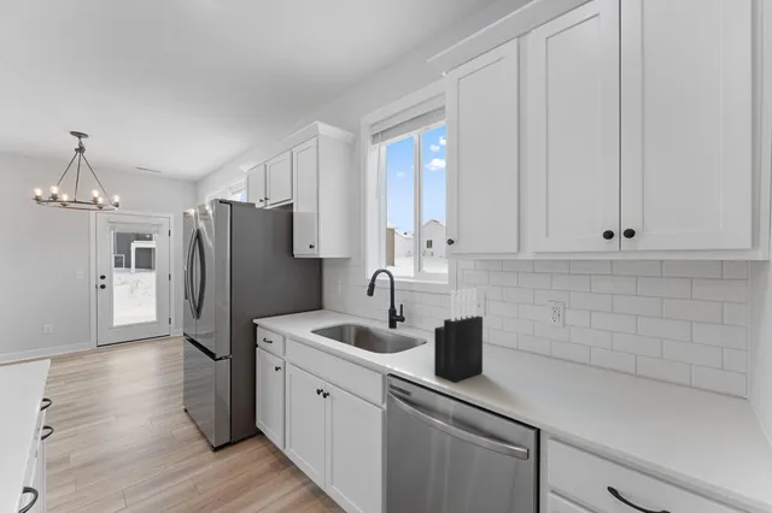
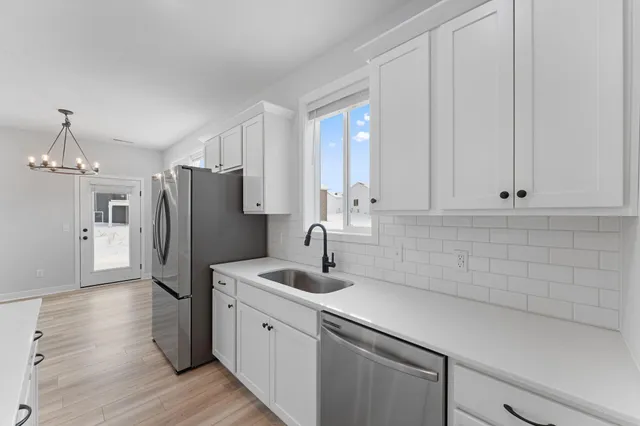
- knife block [433,288,484,384]
